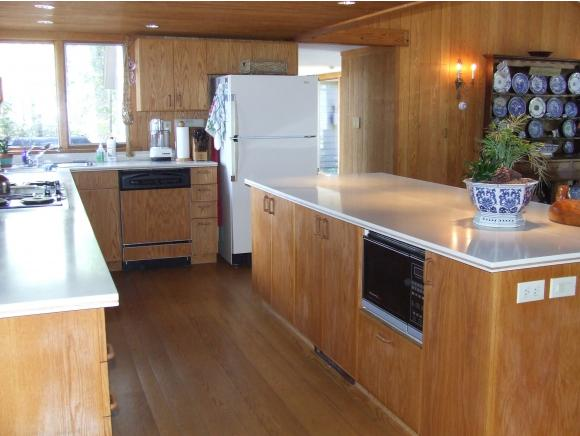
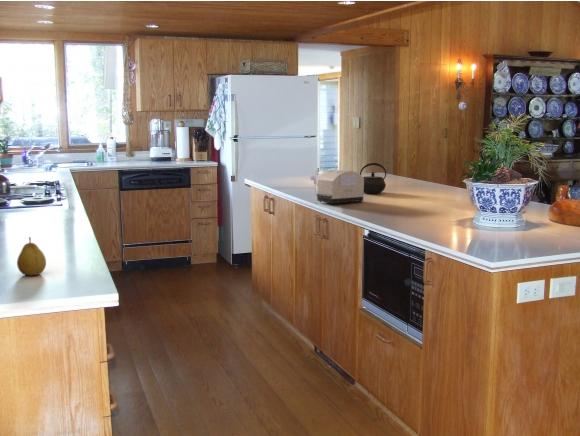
+ fruit [16,236,47,277]
+ kettle [359,162,387,195]
+ toaster [309,169,364,205]
